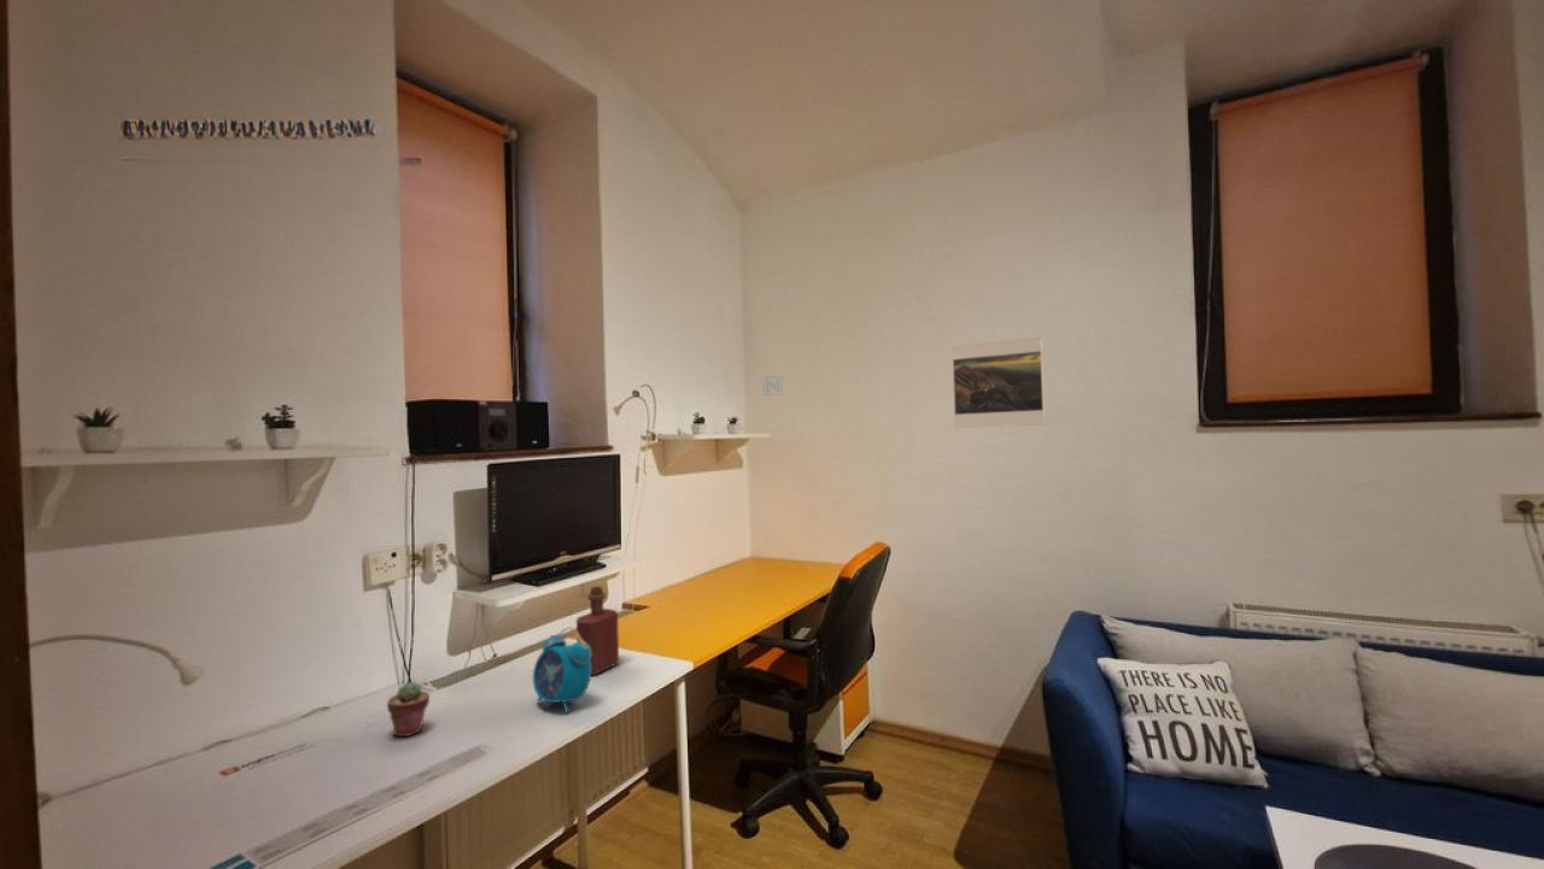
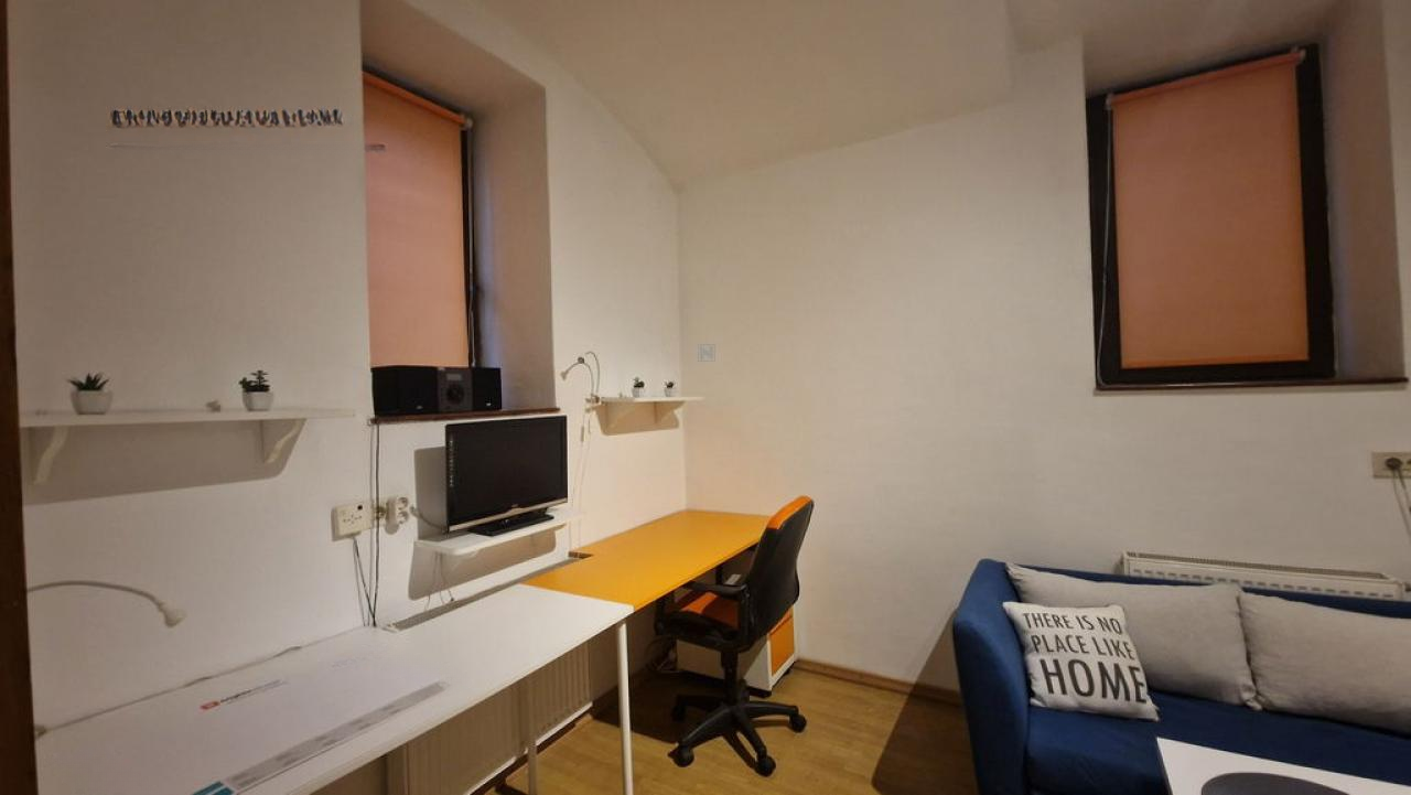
- potted succulent [386,680,431,738]
- alarm clock [532,626,592,714]
- bottle [575,585,620,676]
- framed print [951,336,1046,429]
